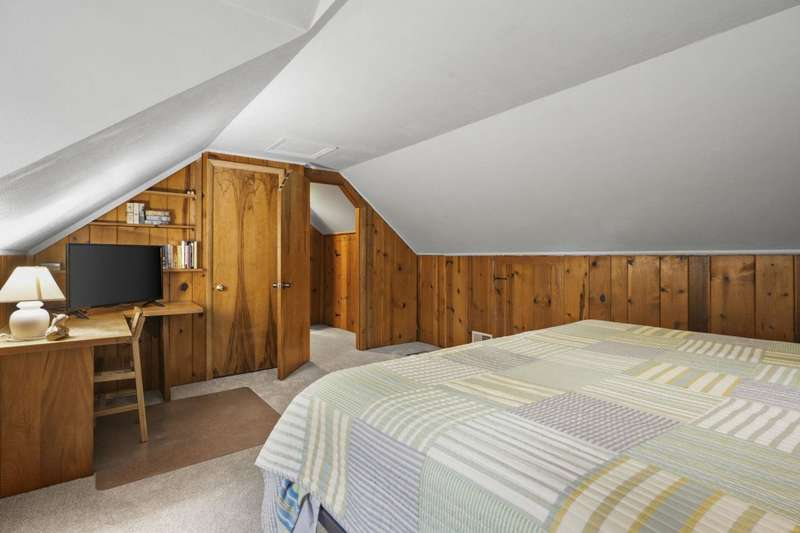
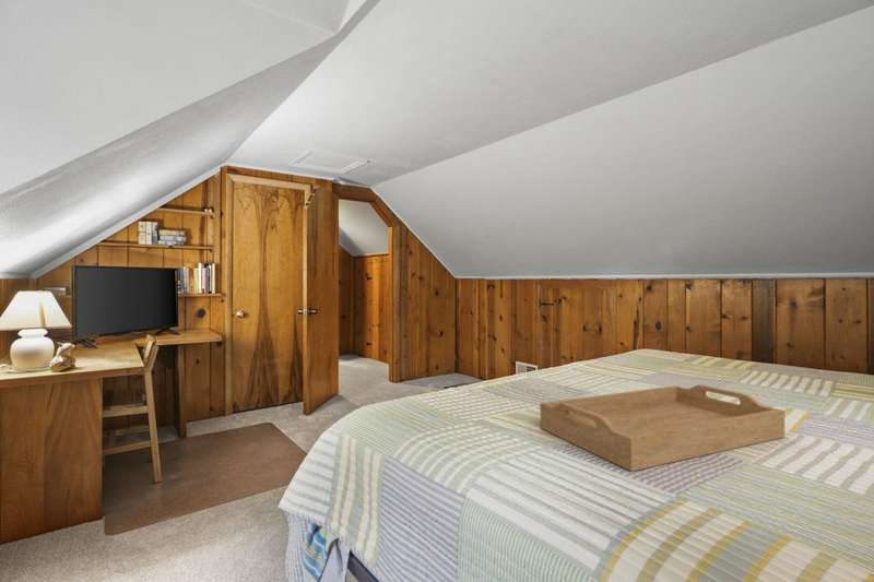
+ serving tray [540,383,786,473]
